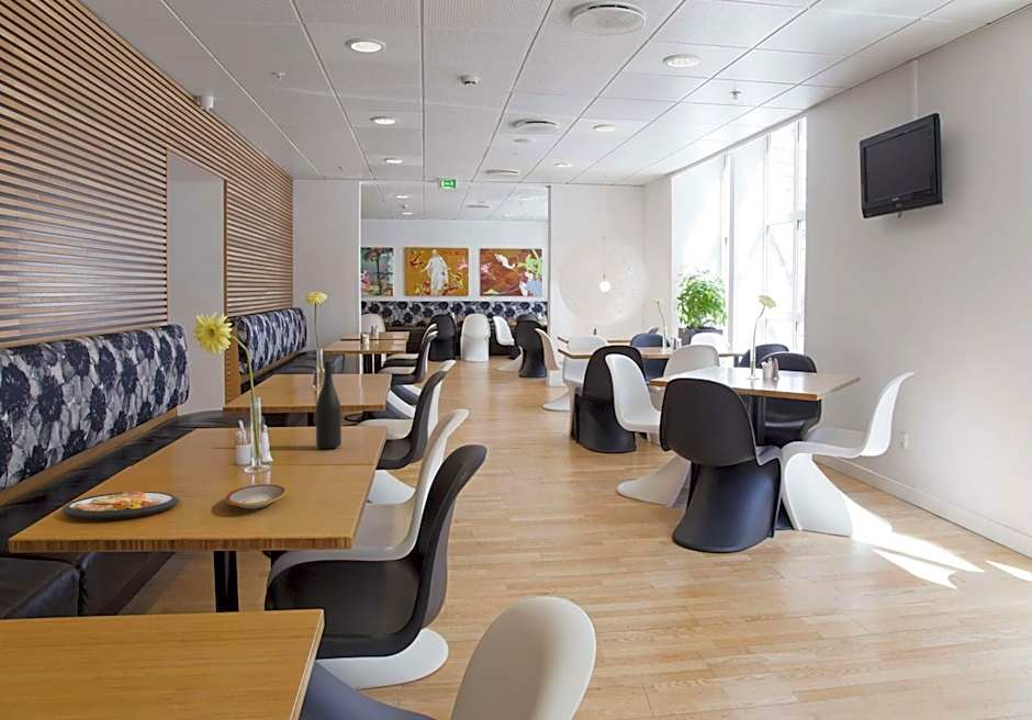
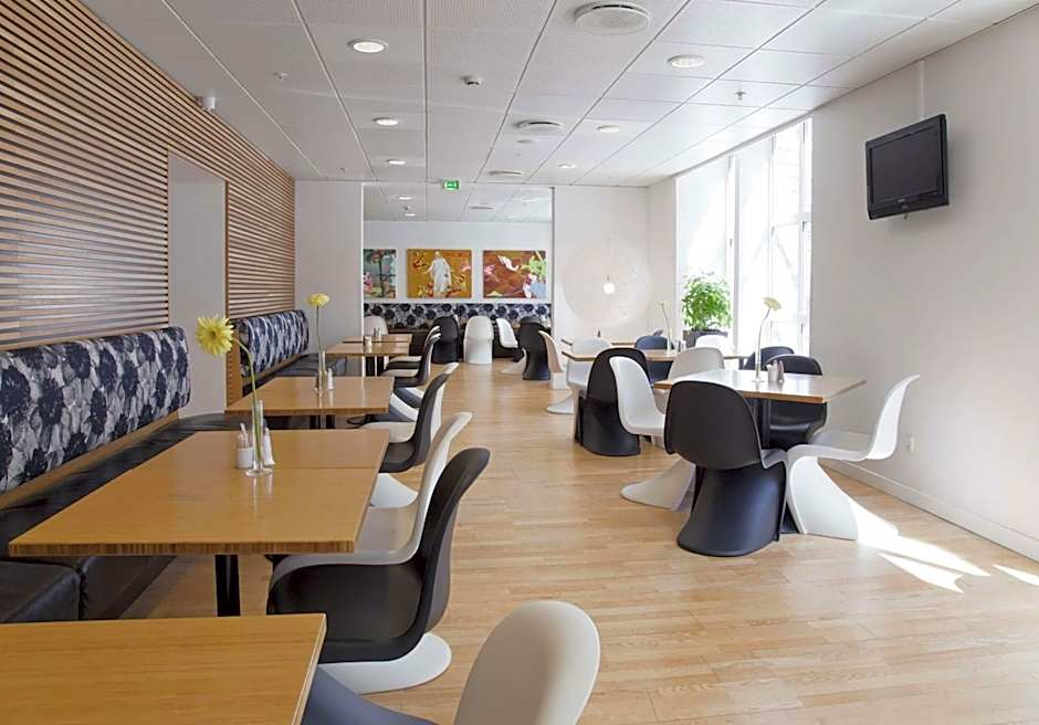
- dish [61,491,180,520]
- plate [225,483,287,509]
- wine bottle [315,360,343,449]
